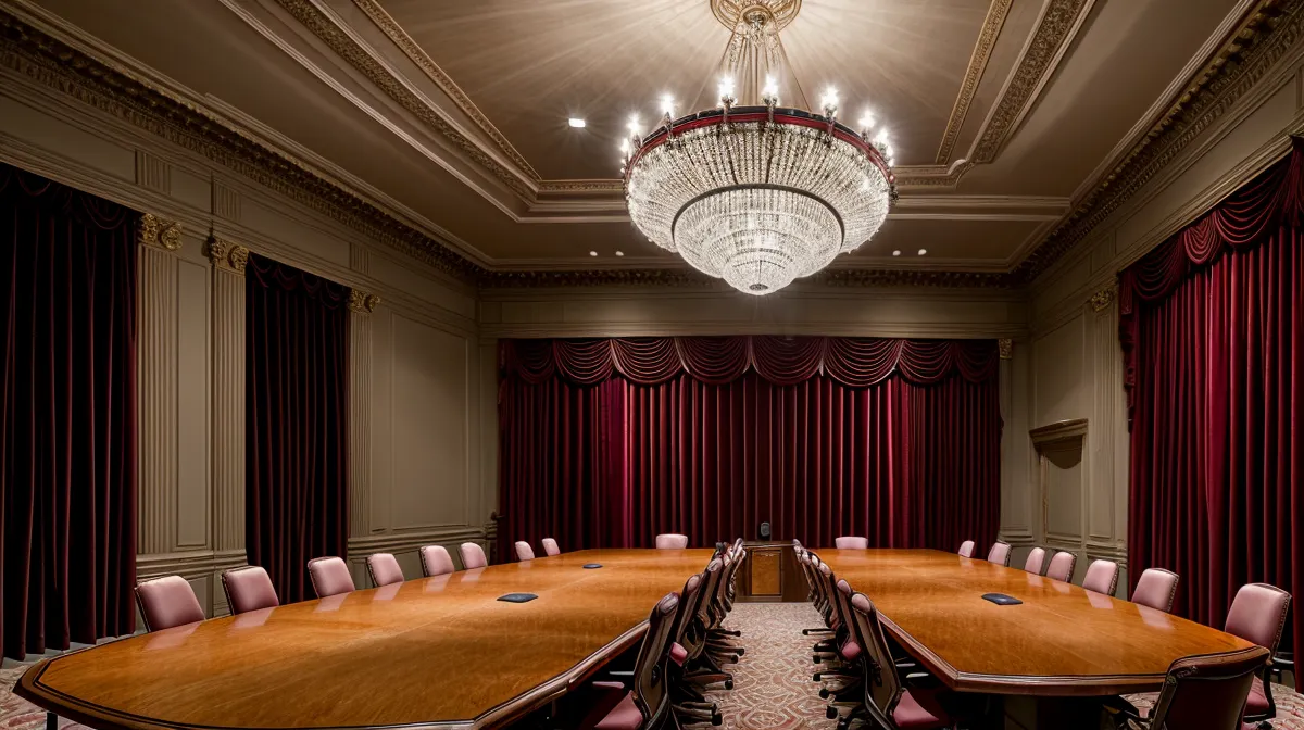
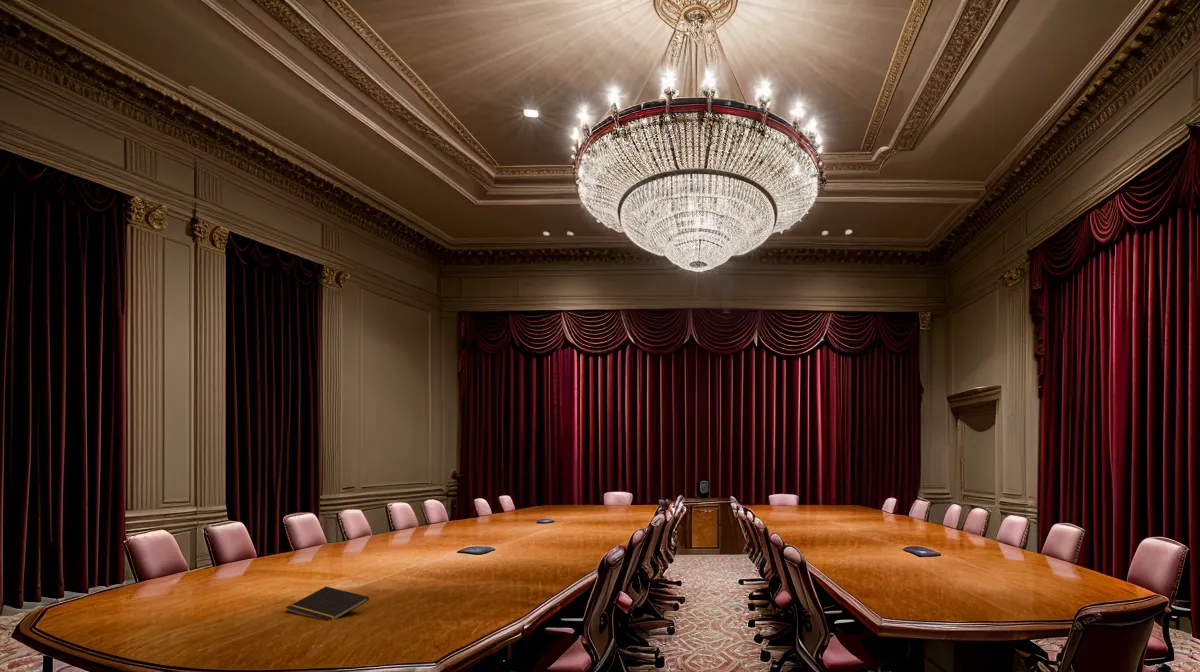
+ notepad [285,586,370,621]
